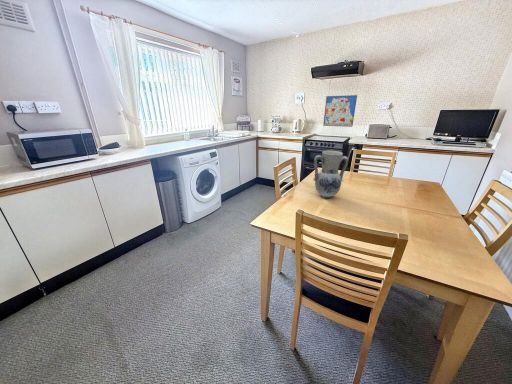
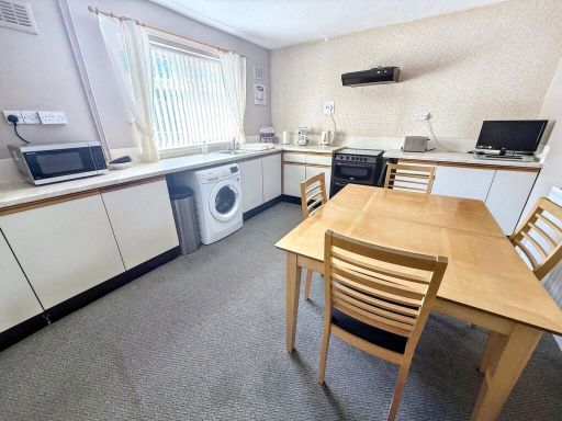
- wall art [322,94,358,128]
- vase [312,149,349,199]
